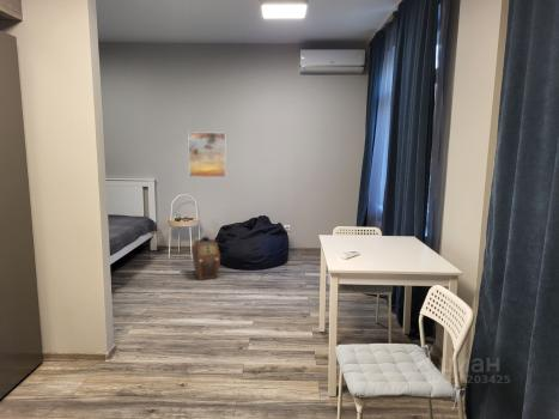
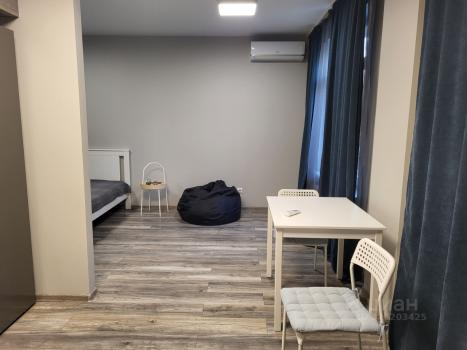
- speaker [190,235,221,281]
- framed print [187,130,227,178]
